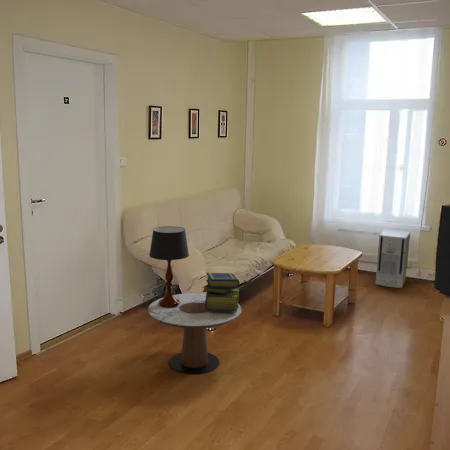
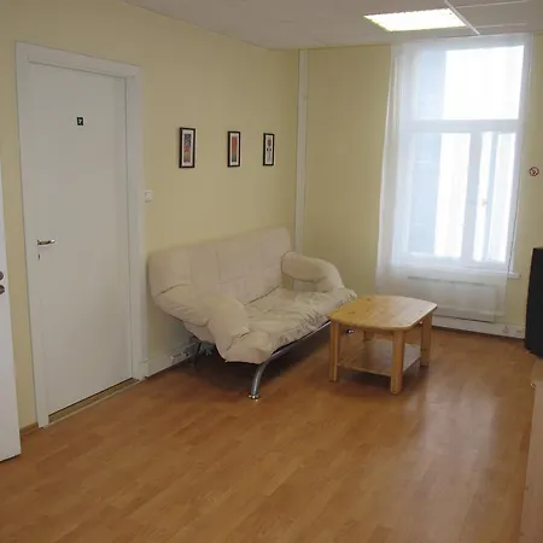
- stack of books [201,272,241,312]
- table lamp [148,225,190,307]
- air purifier [375,229,411,289]
- side table [147,292,242,375]
